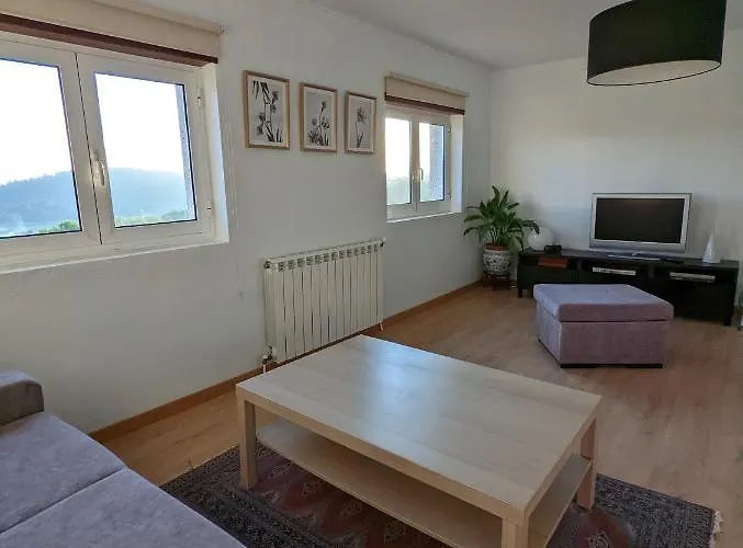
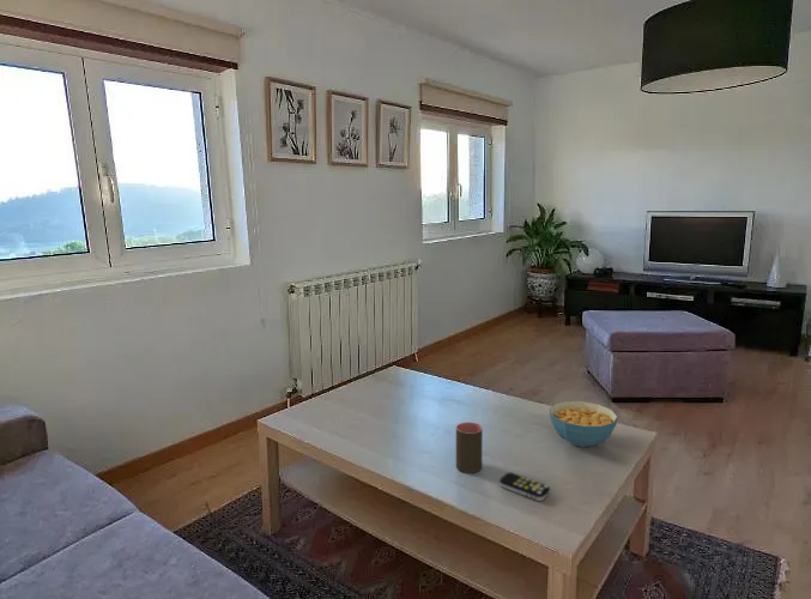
+ cup [455,420,484,474]
+ remote control [498,472,551,502]
+ cereal bowl [549,400,619,448]
